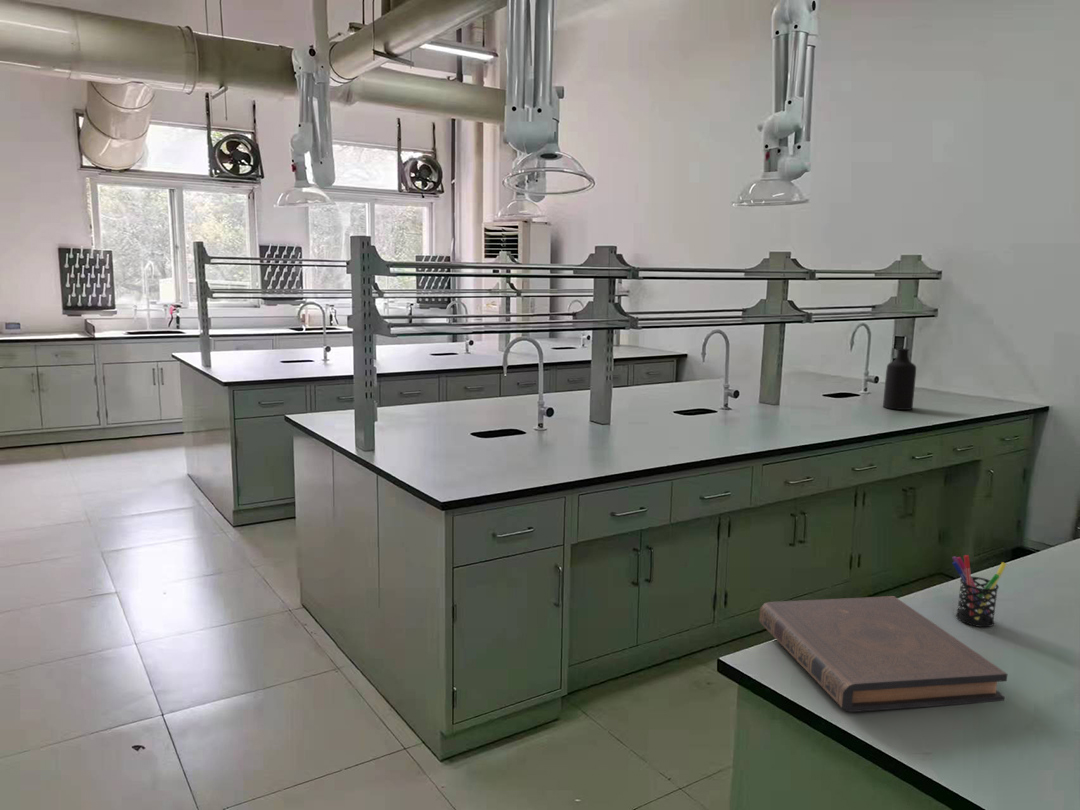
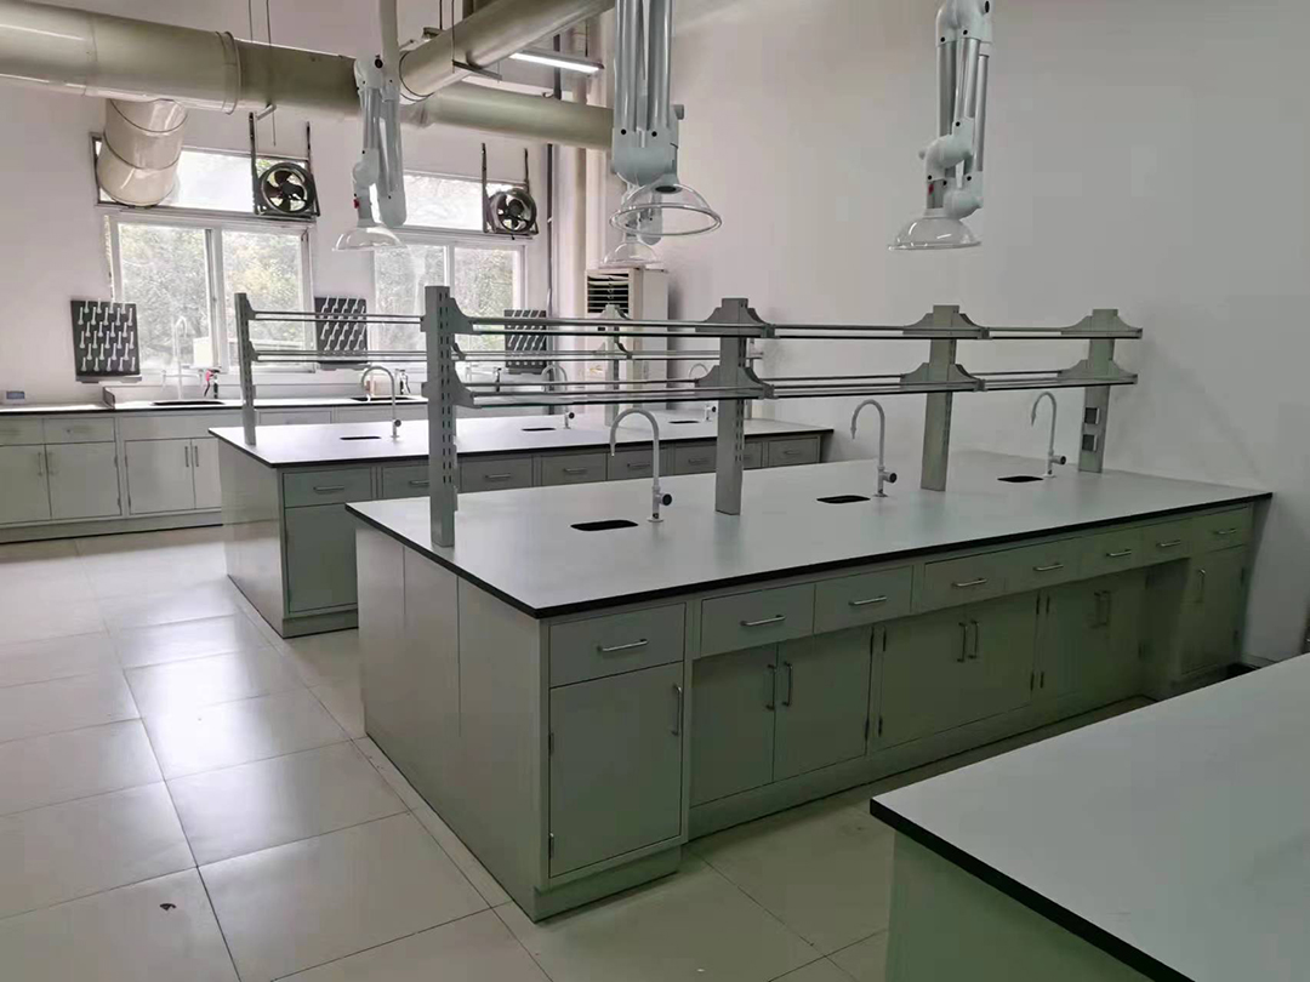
- book [758,595,1008,713]
- bottle [882,347,917,411]
- pen holder [951,554,1007,628]
